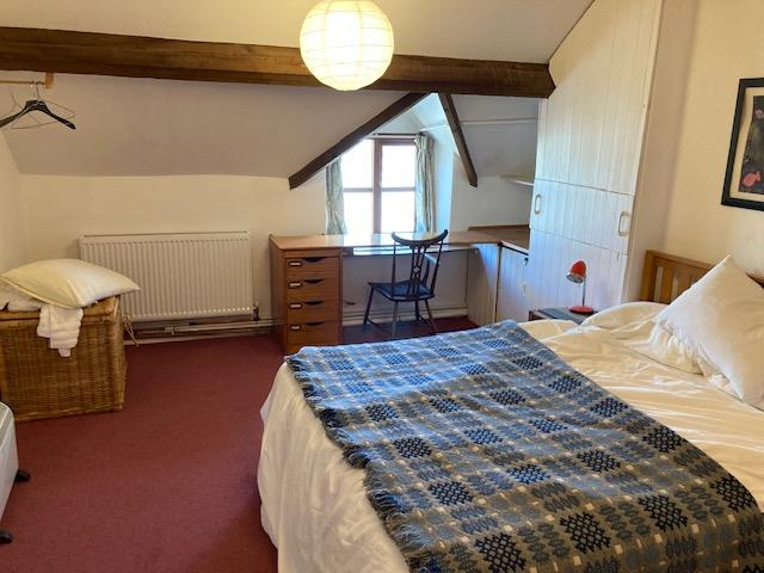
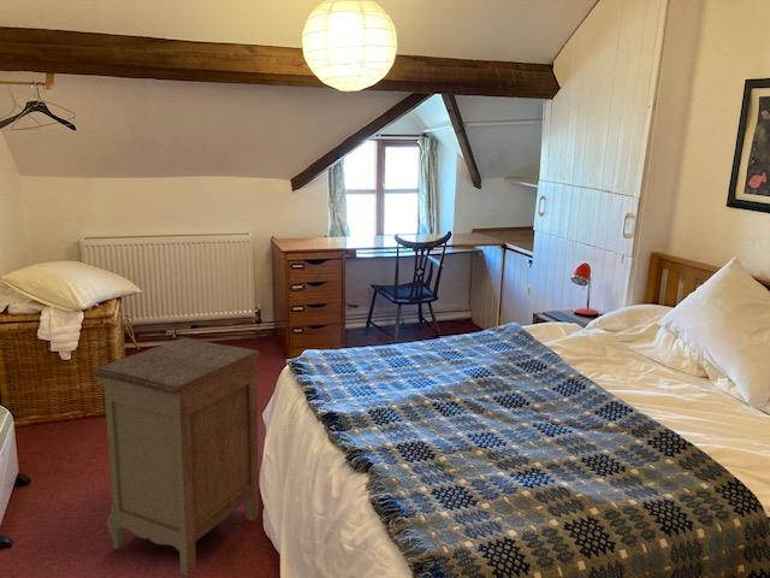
+ nightstand [93,337,261,577]
